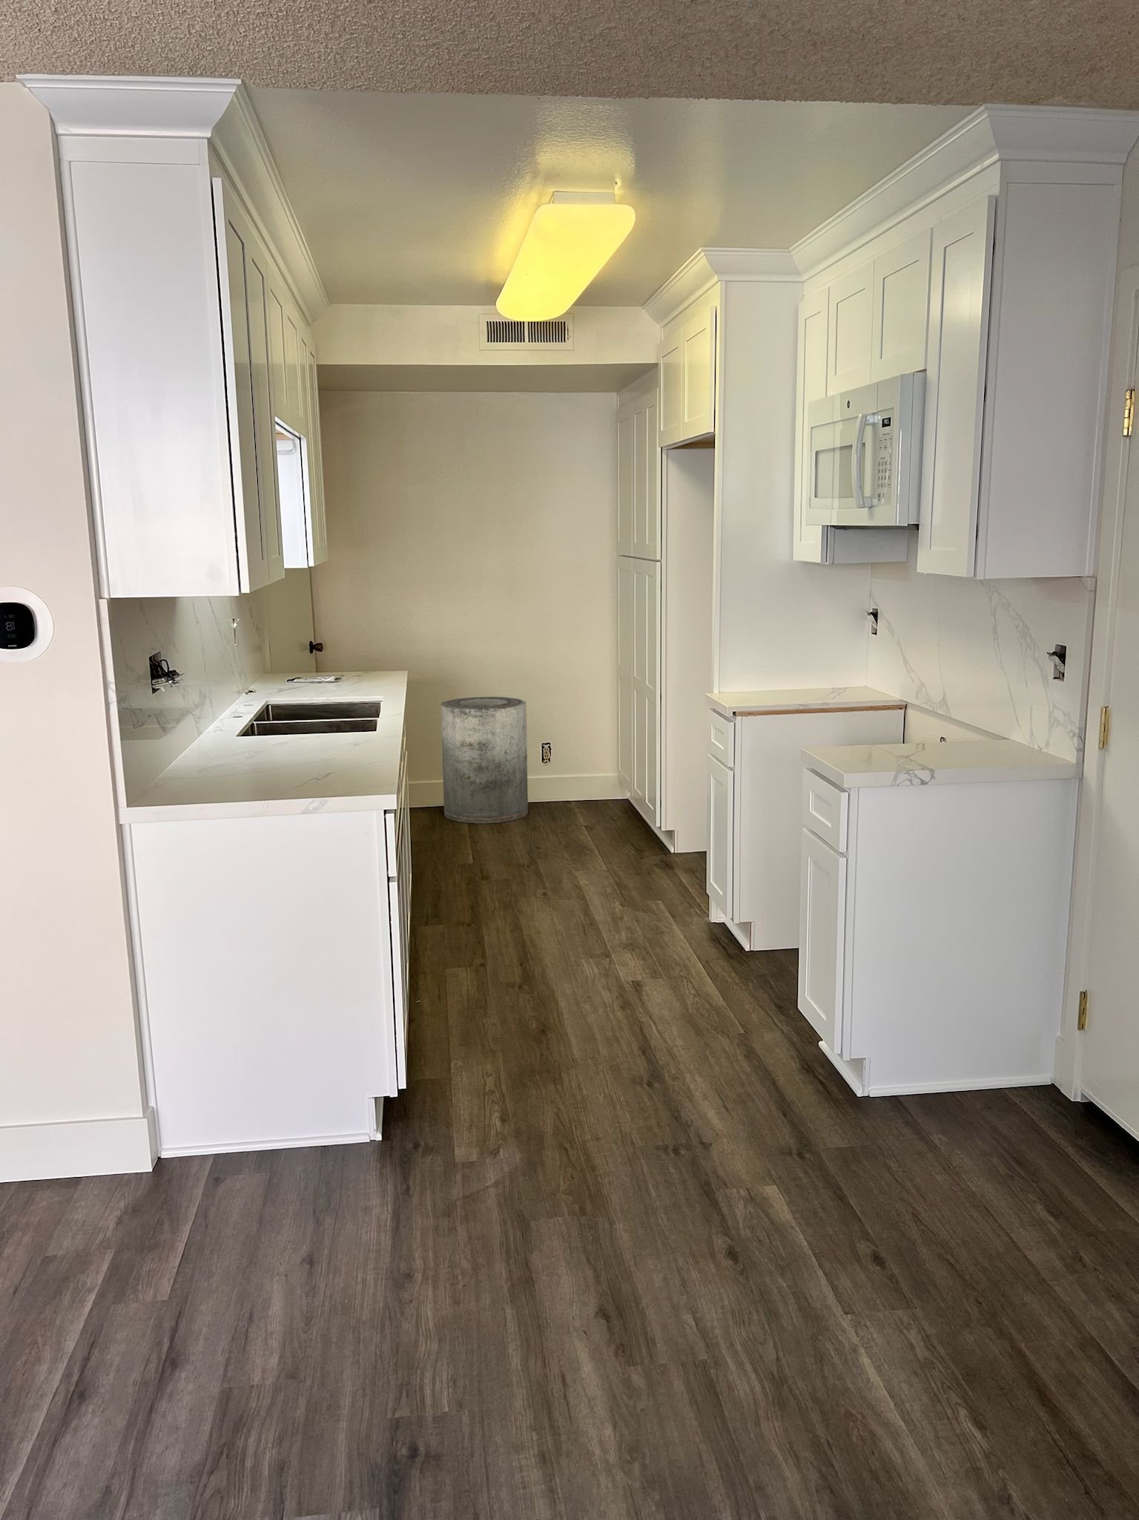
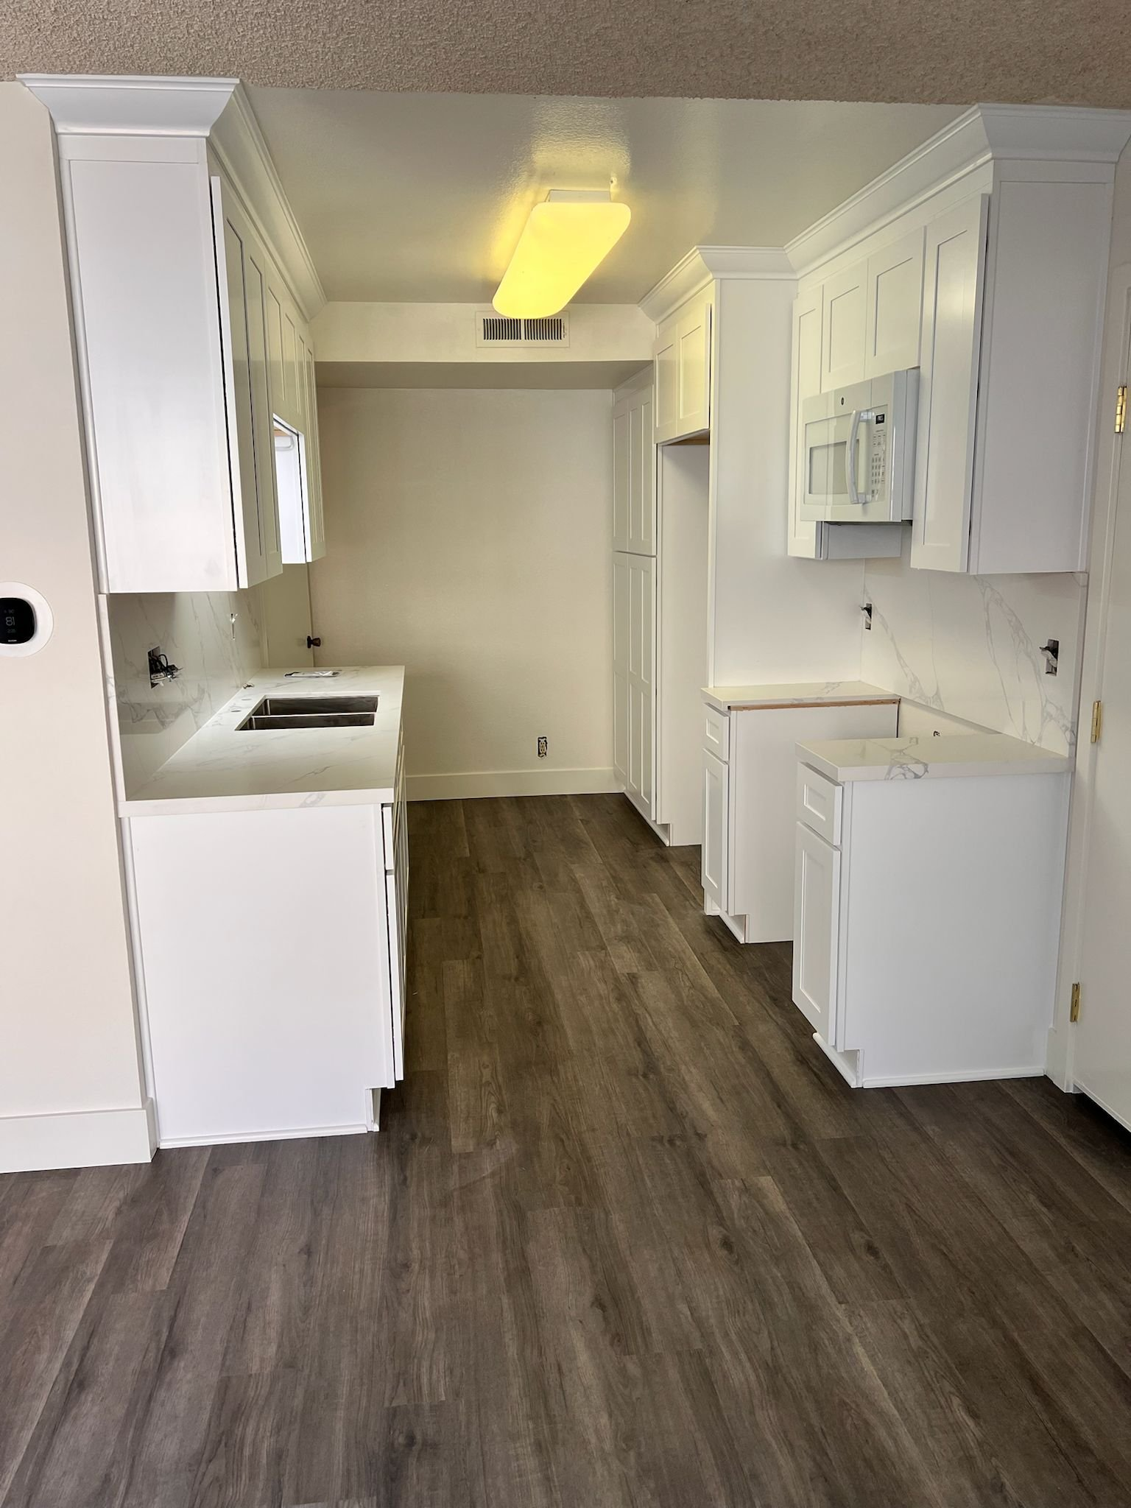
- trash can [440,697,529,823]
